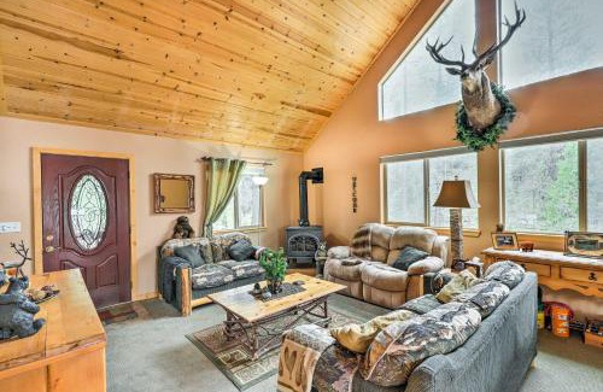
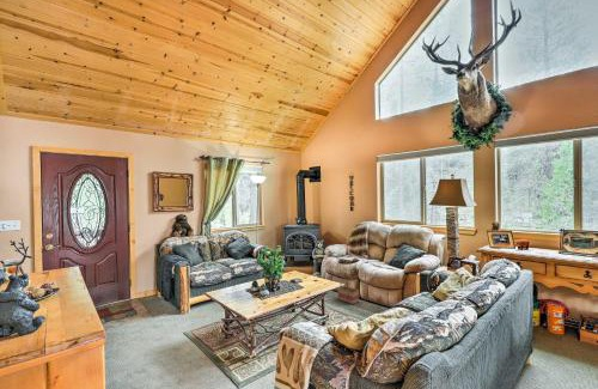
+ basket [336,276,360,305]
